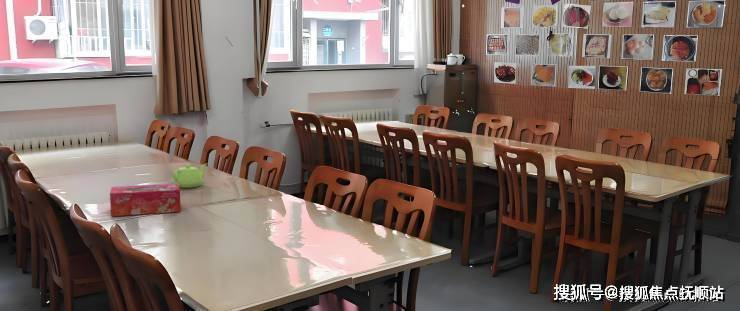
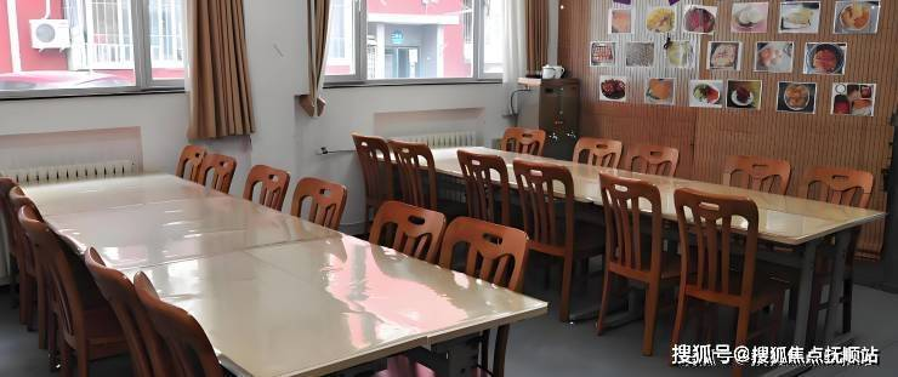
- tissue box [109,183,182,217]
- teapot [171,163,208,189]
